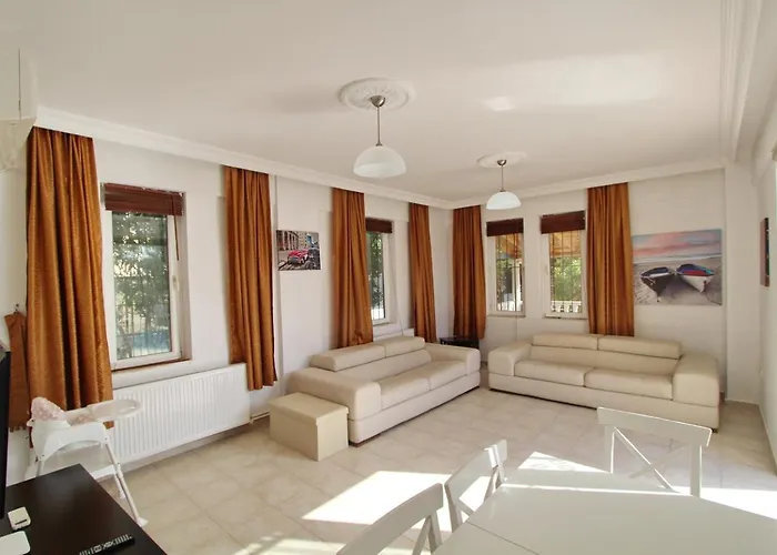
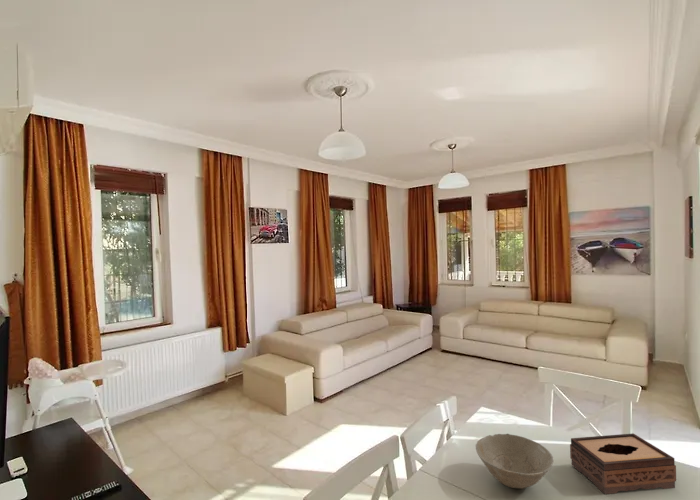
+ tissue box [569,432,677,495]
+ bowl [474,433,555,489]
